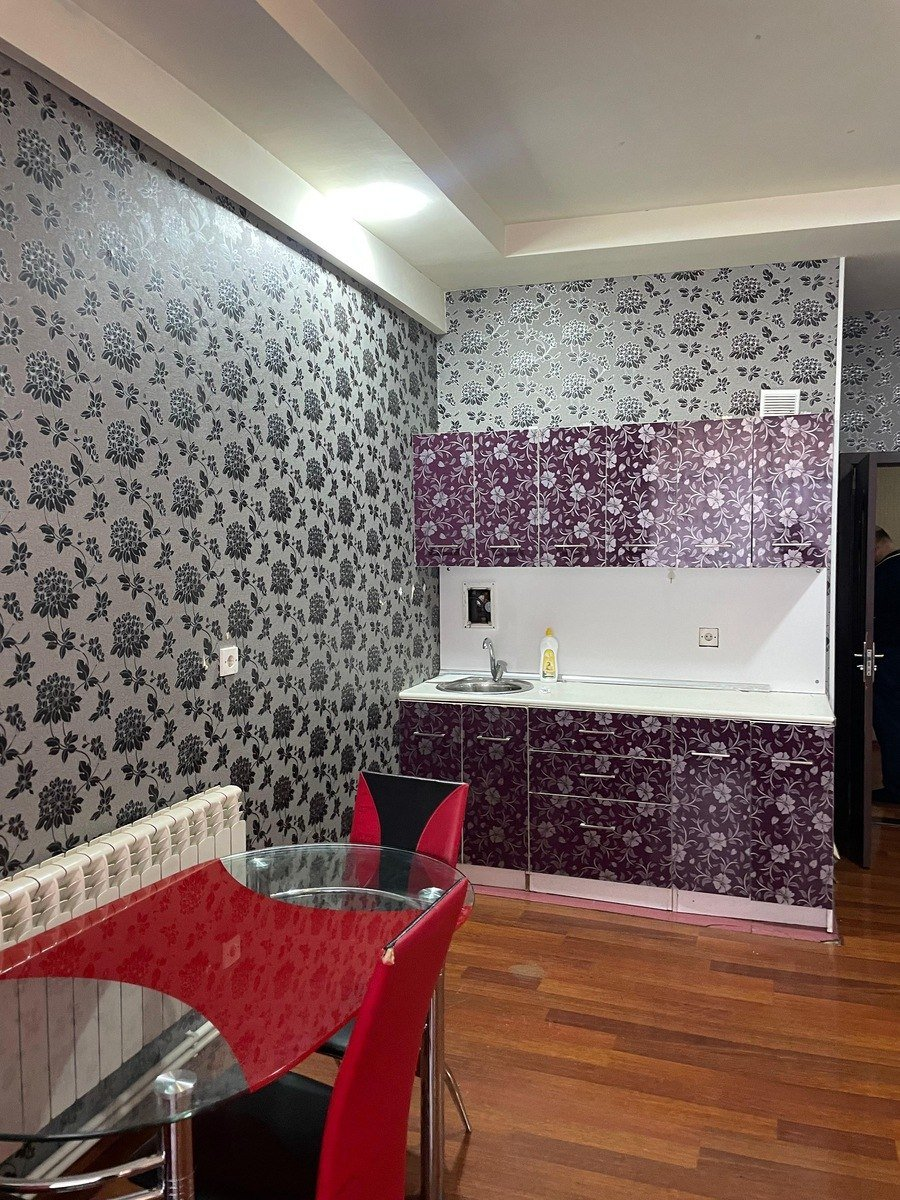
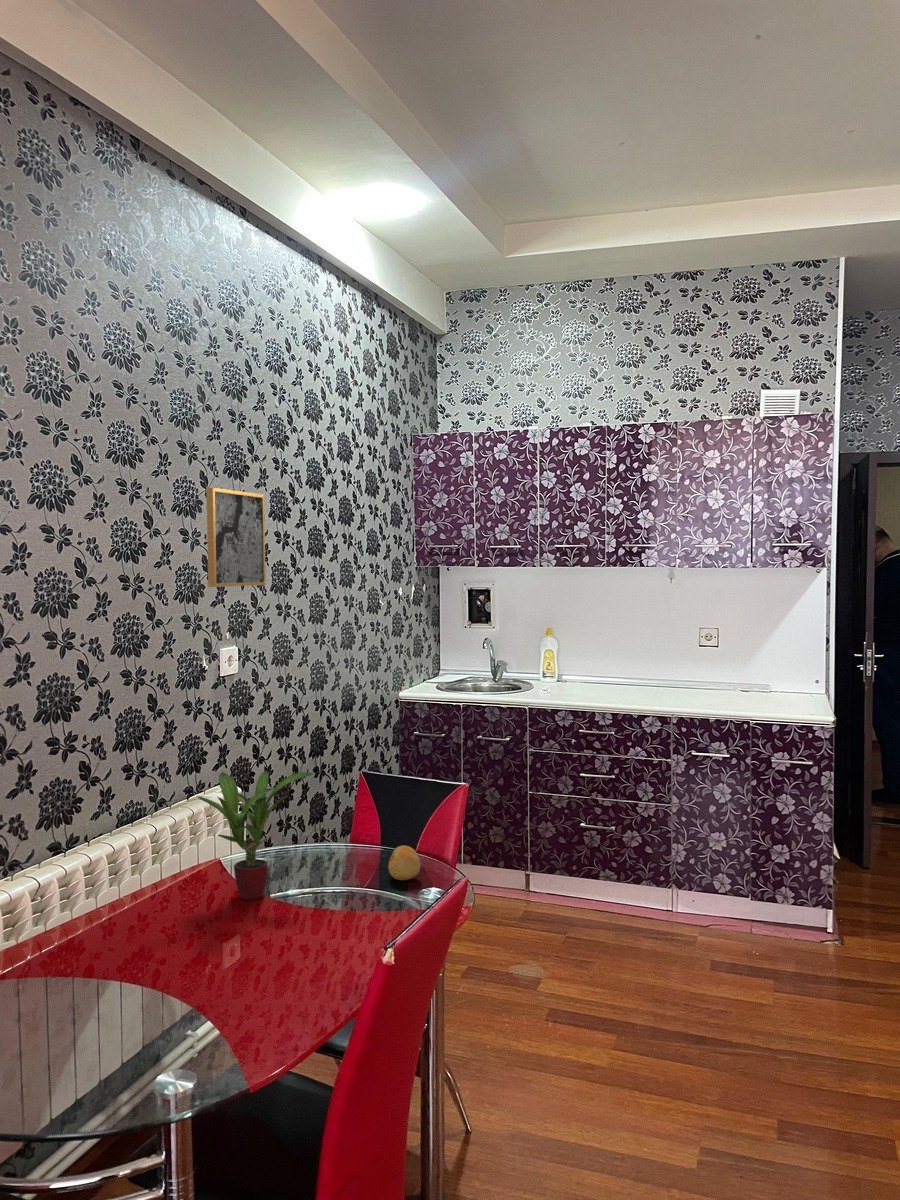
+ potted plant [195,770,314,901]
+ fruit [387,845,422,881]
+ wall art [206,486,267,588]
